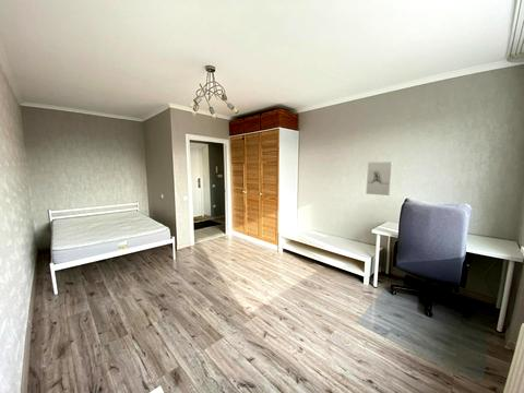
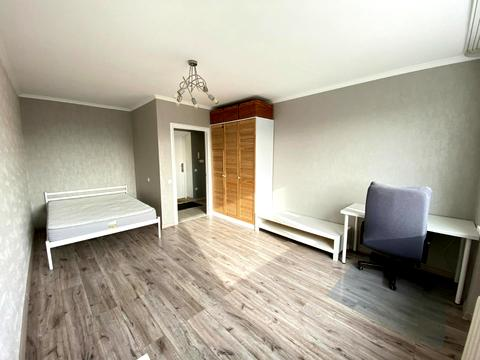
- wall sculpture [365,160,394,196]
